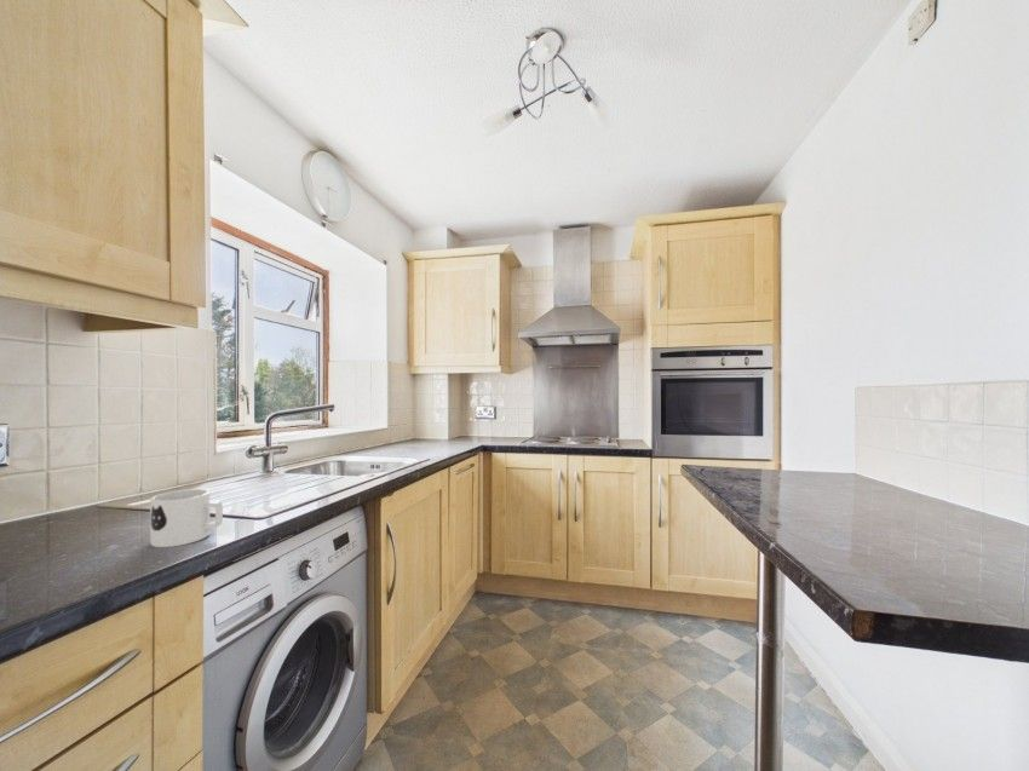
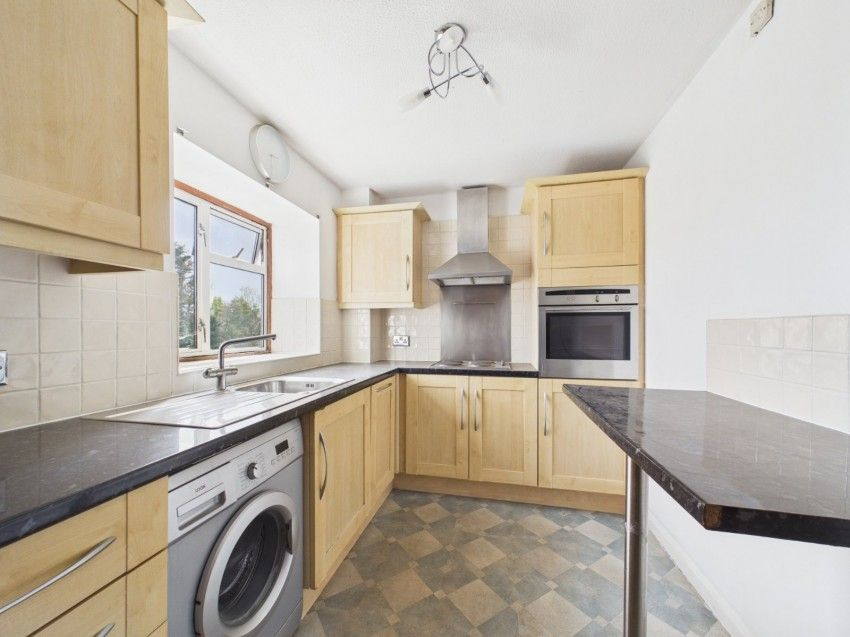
- mug [149,488,224,548]
